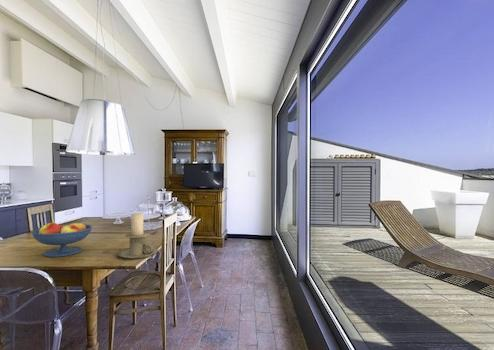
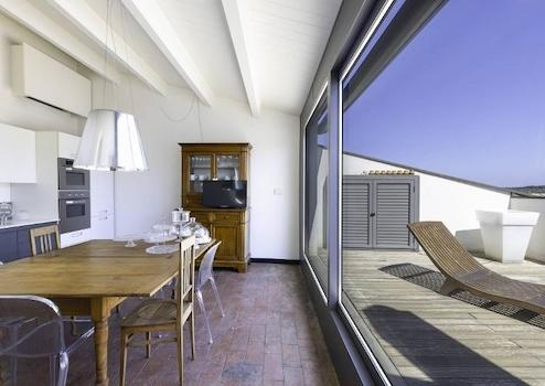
- candle holder [115,212,159,260]
- fruit bowl [30,220,93,258]
